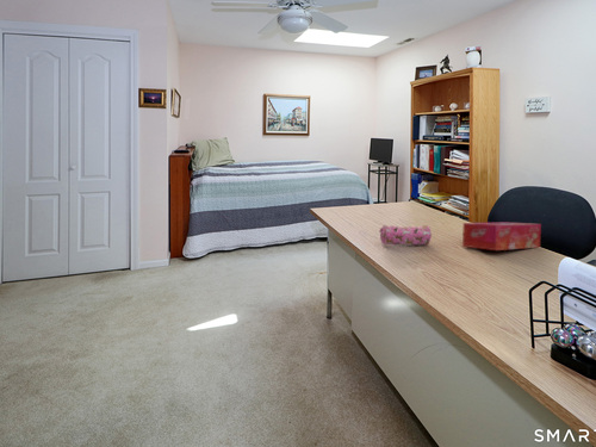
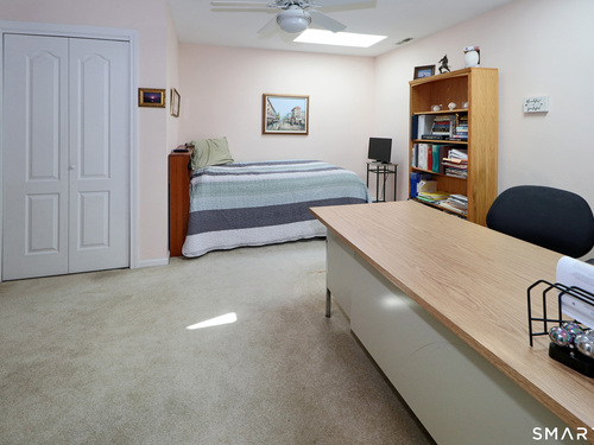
- tissue box [461,222,542,252]
- pencil case [378,224,433,247]
